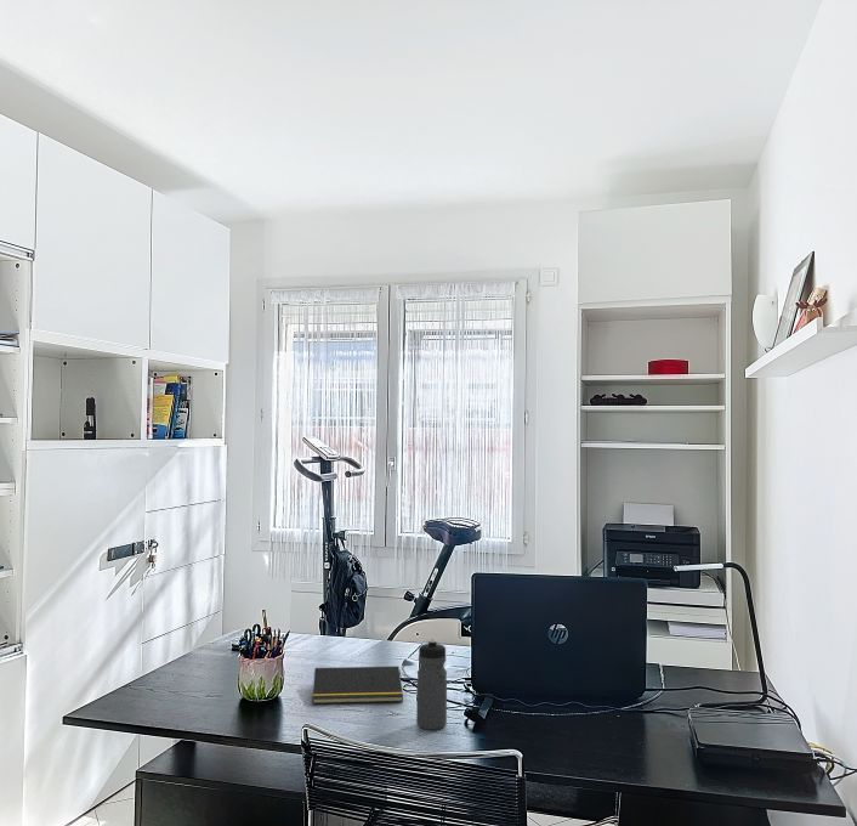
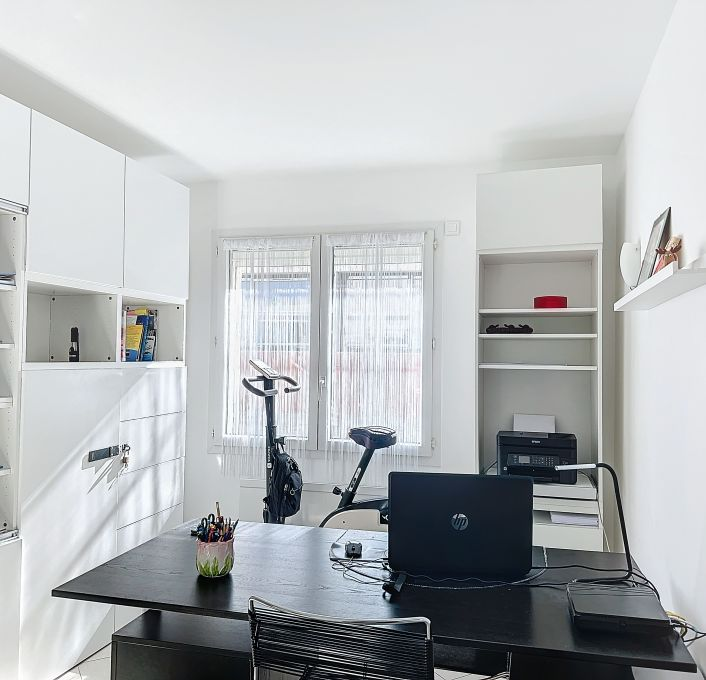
- water bottle [415,638,448,731]
- notepad [311,666,404,705]
